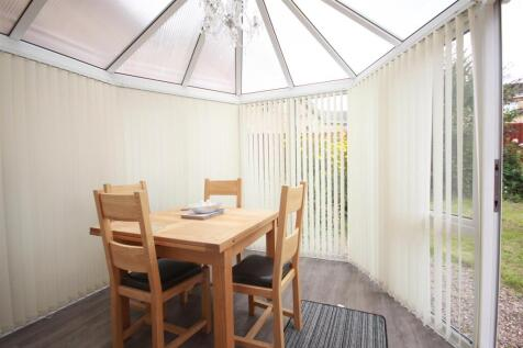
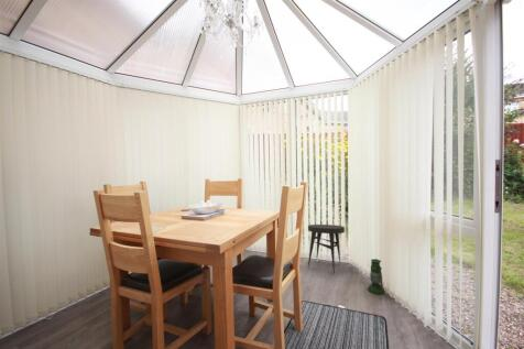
+ lantern [367,258,386,295]
+ side table [307,223,346,274]
